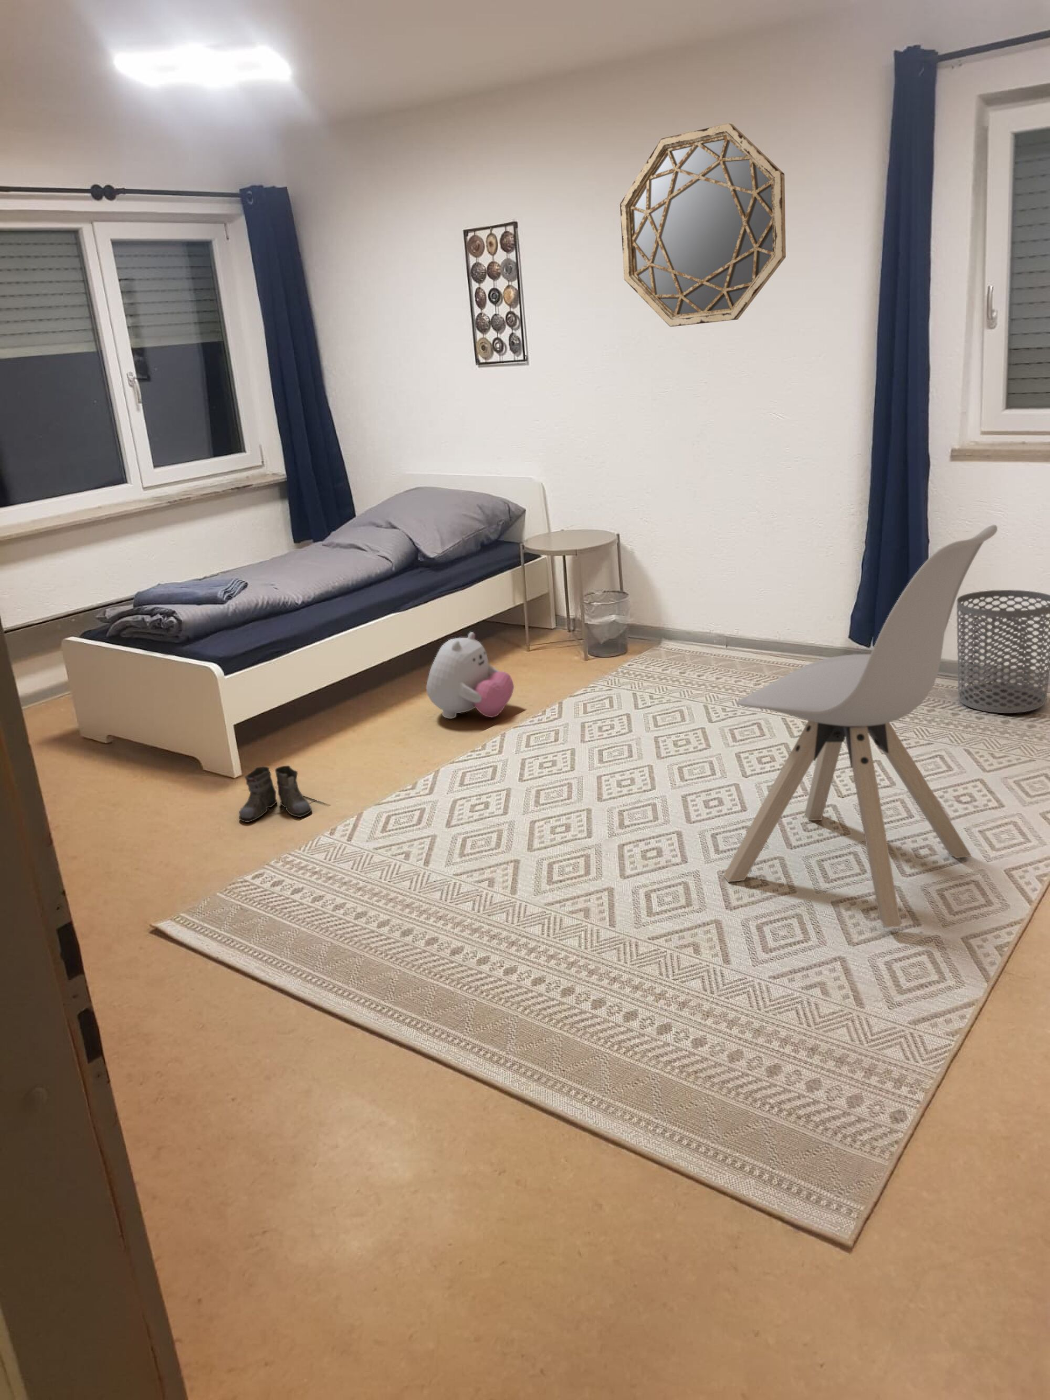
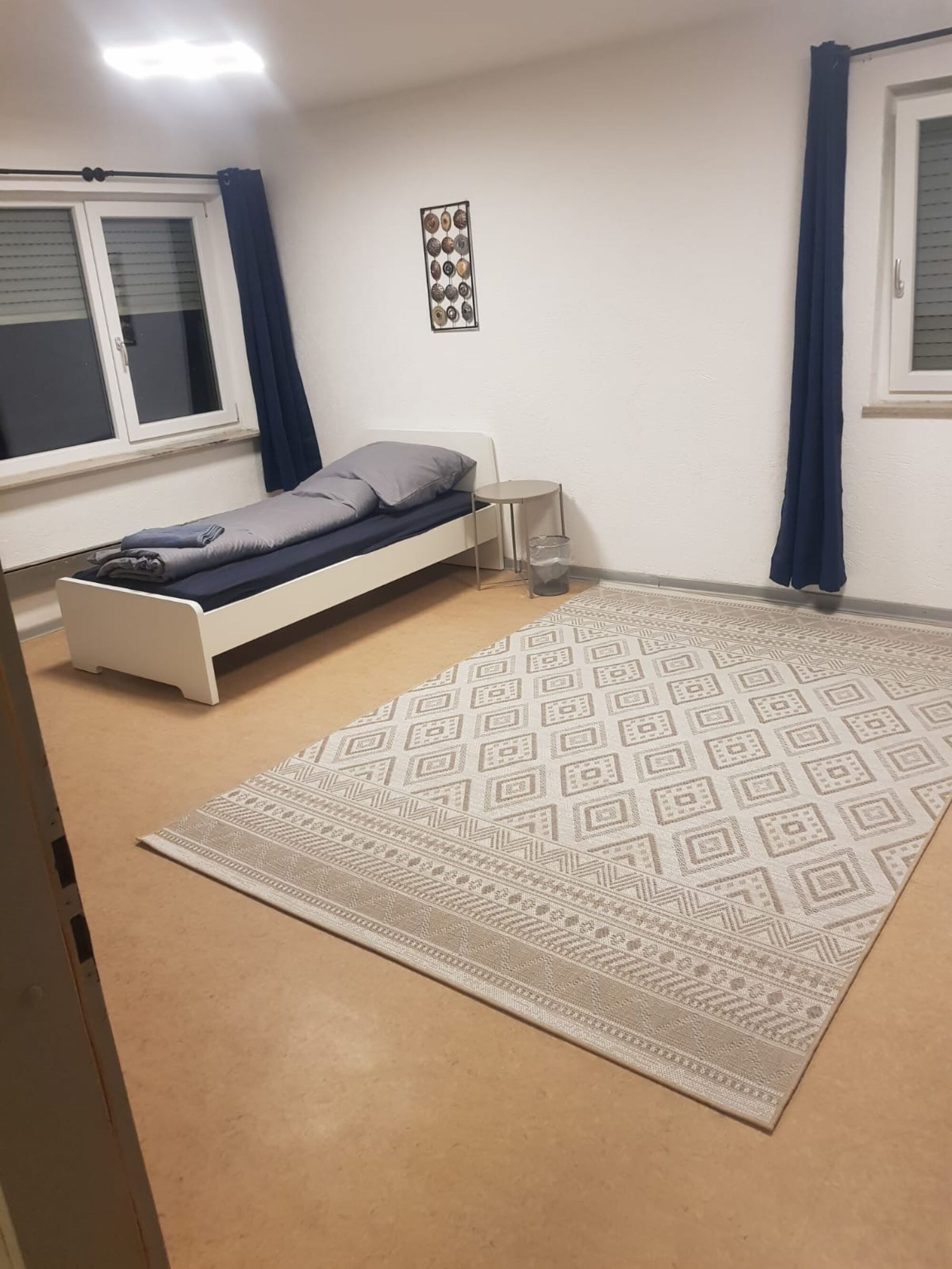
- chair [722,525,998,928]
- home mirror [620,122,786,328]
- plush toy [426,631,514,719]
- waste bin [956,589,1050,714]
- boots [238,766,317,823]
